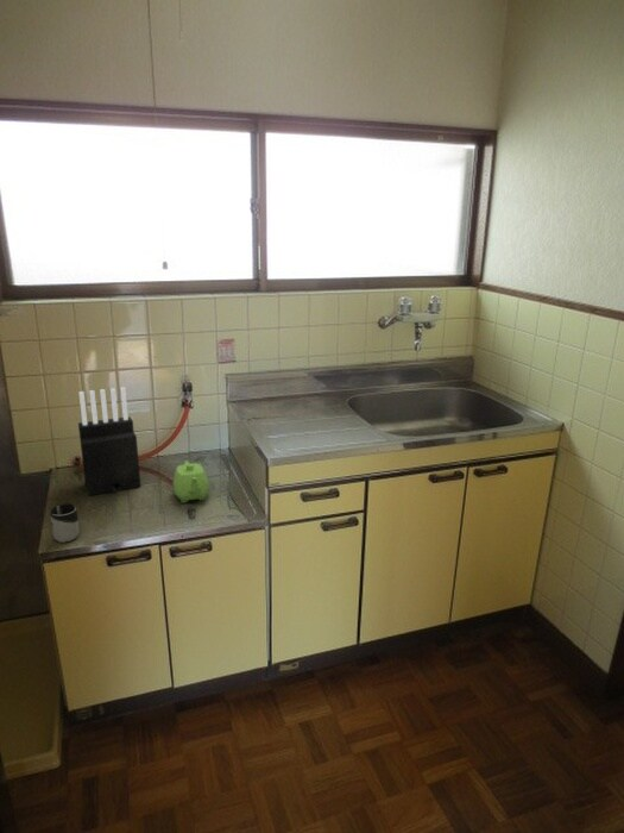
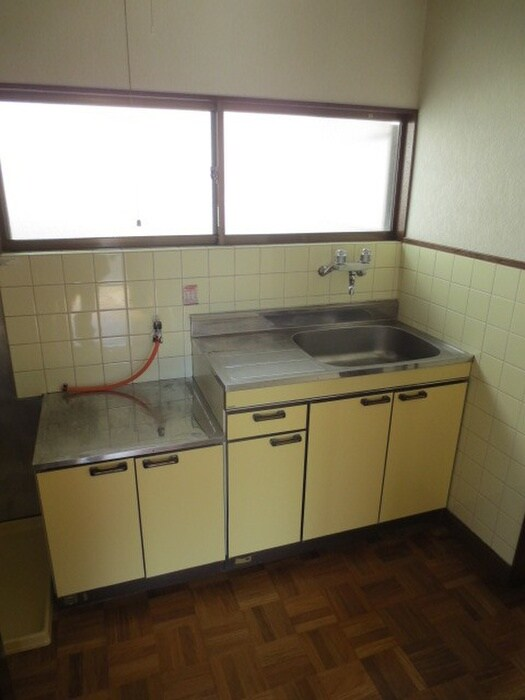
- knife block [77,386,141,496]
- teapot [172,461,210,505]
- cup [49,502,81,544]
